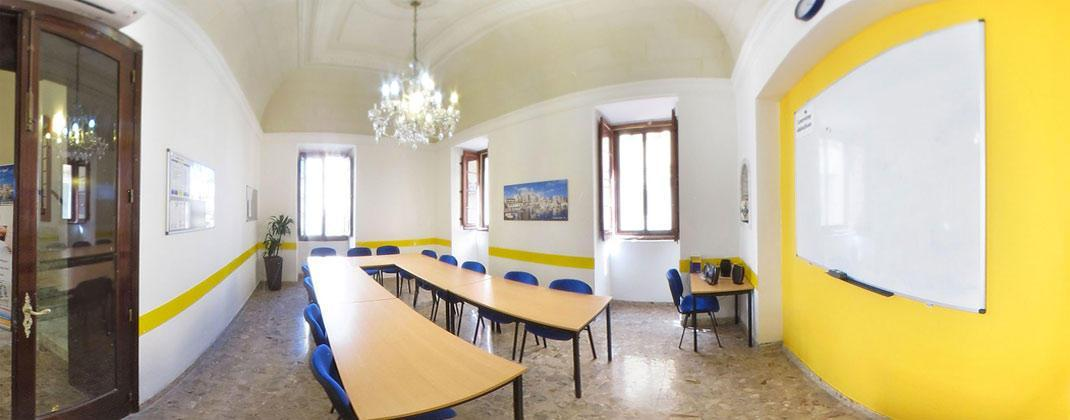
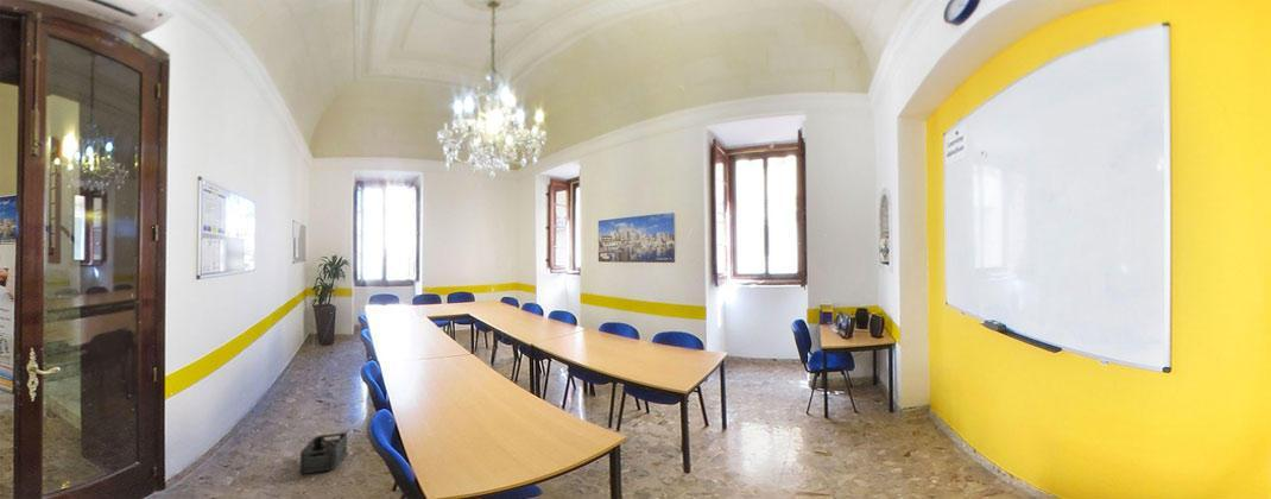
+ storage bin [299,431,348,475]
